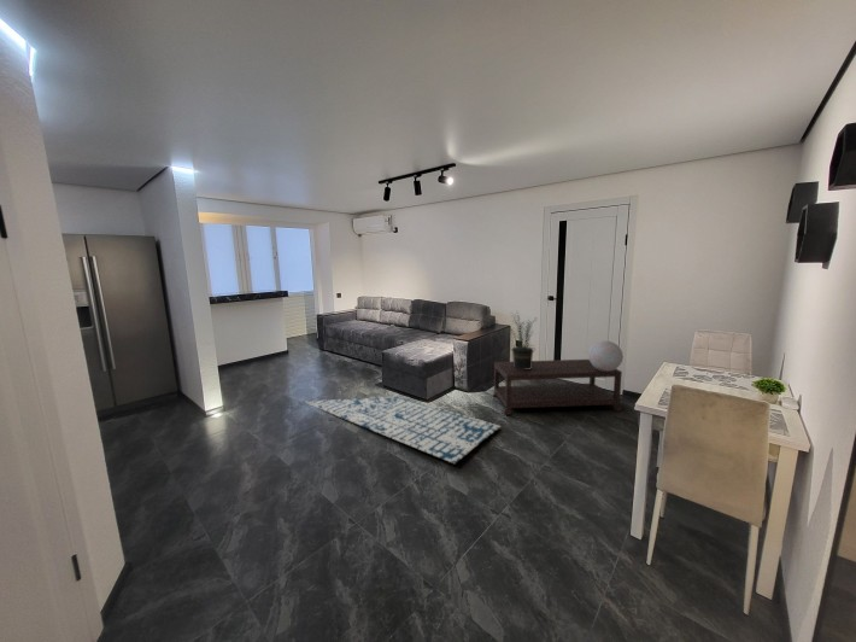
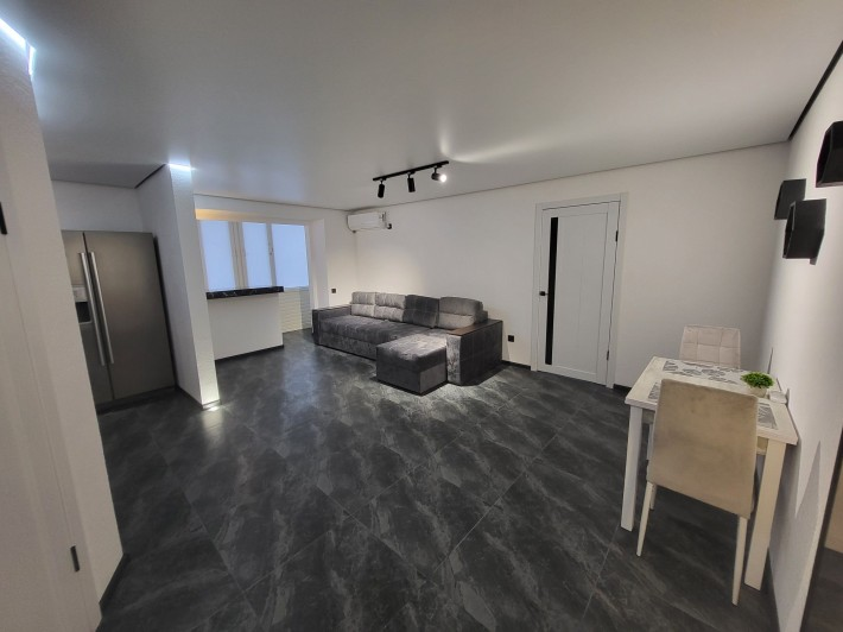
- coffee table [491,358,623,416]
- decorative sphere [587,339,625,370]
- potted plant [500,310,538,369]
- rug [304,396,502,465]
